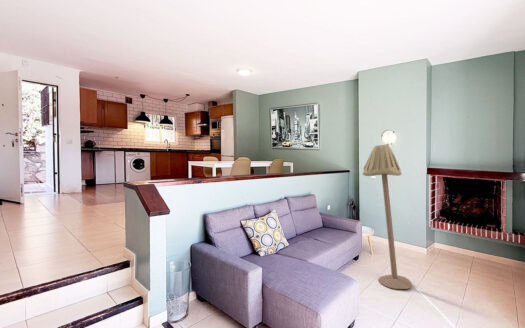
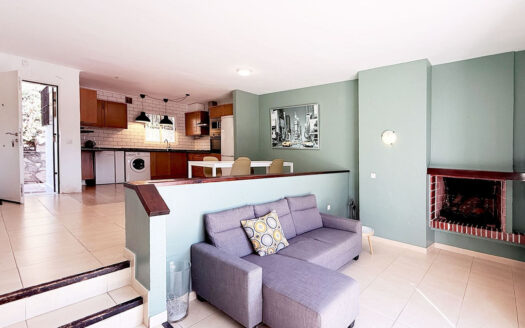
- floor lamp [361,142,413,290]
